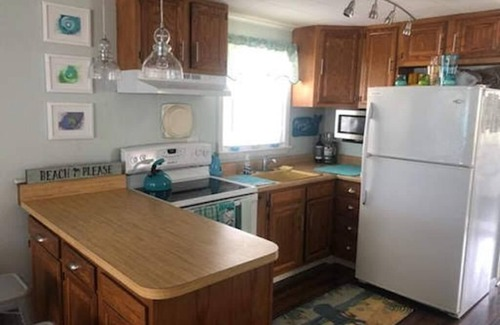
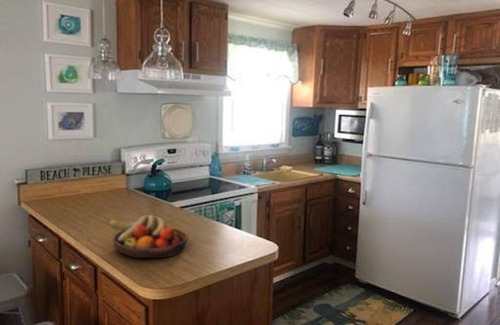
+ fruit bowl [108,213,189,259]
